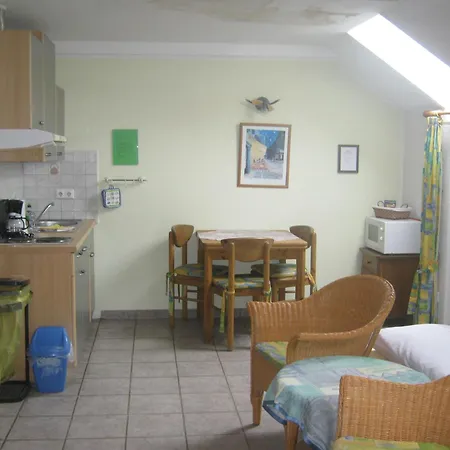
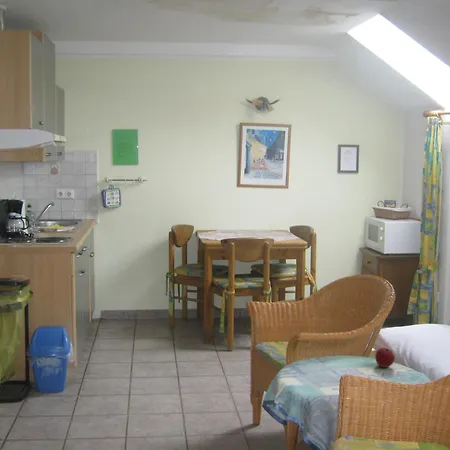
+ apple [374,347,396,368]
